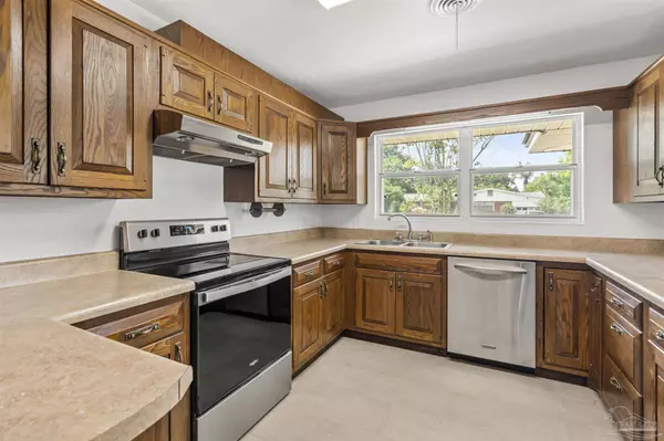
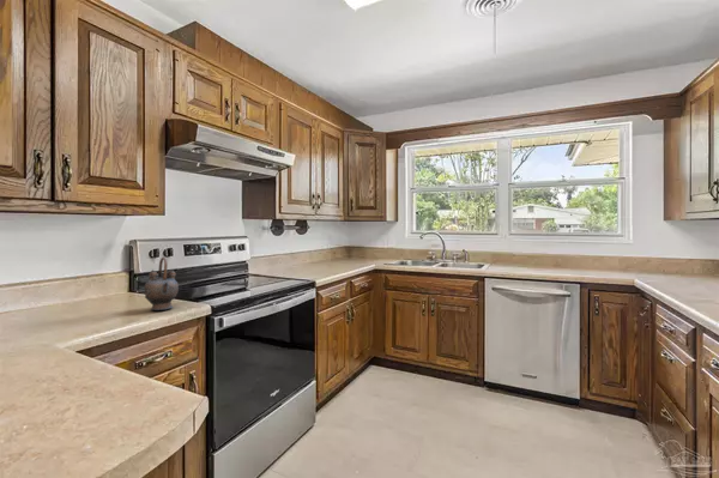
+ teapot [143,256,180,311]
